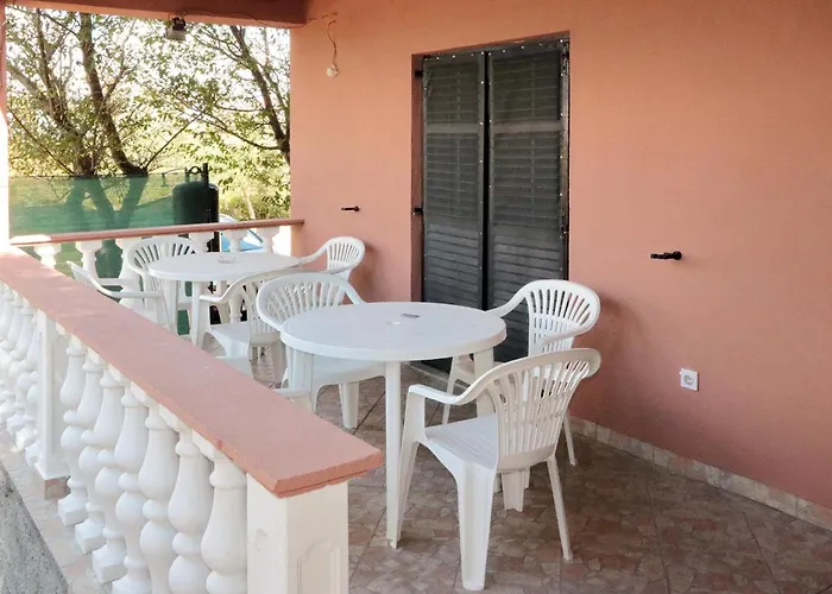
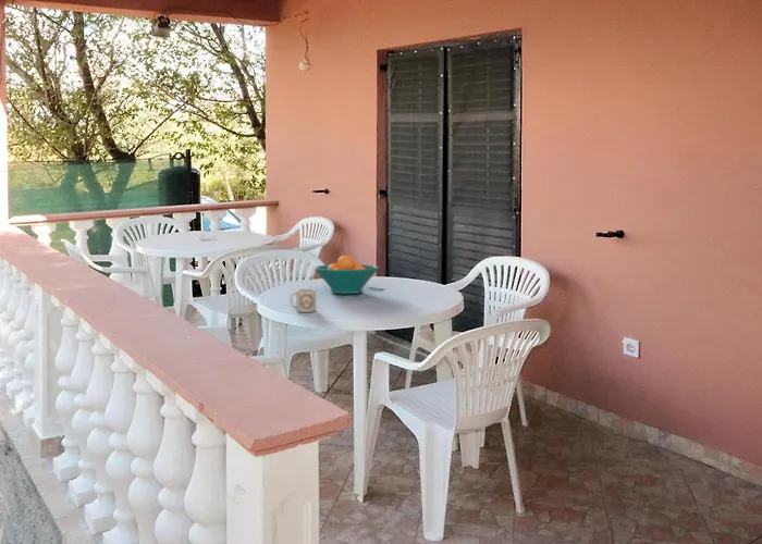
+ fruit bowl [314,255,380,295]
+ cup [288,288,317,313]
